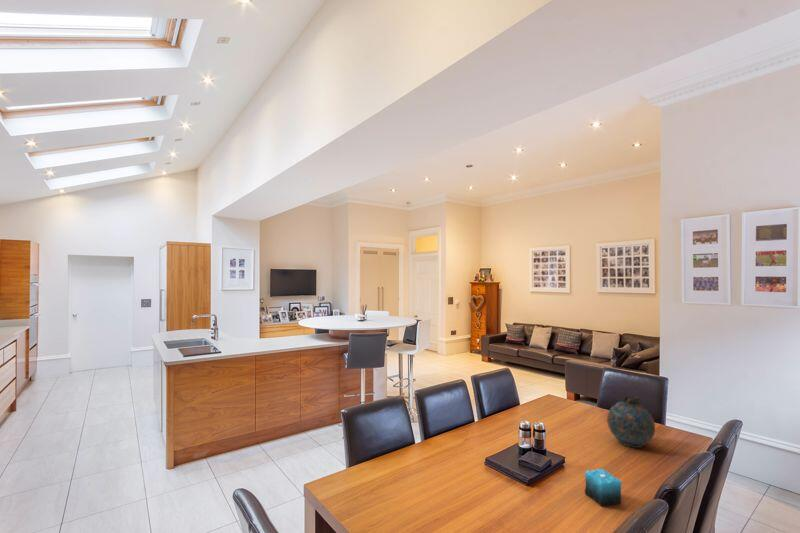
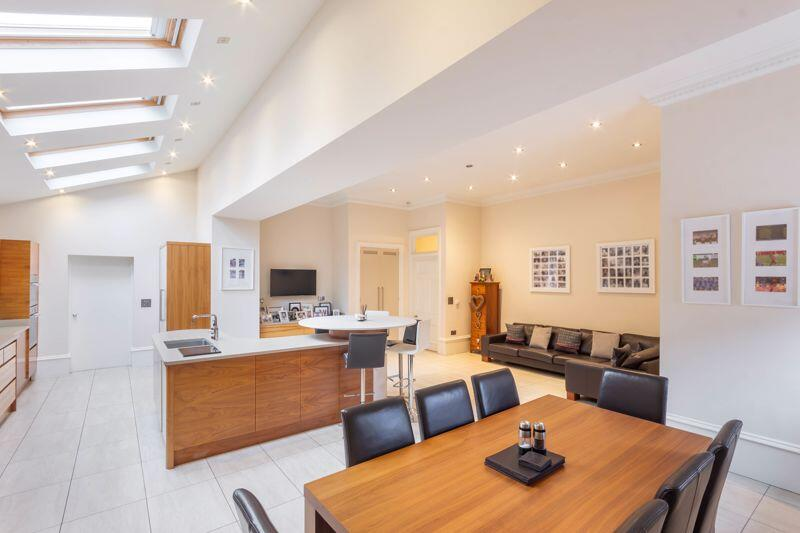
- candle [584,468,623,508]
- snuff bottle [606,396,656,449]
